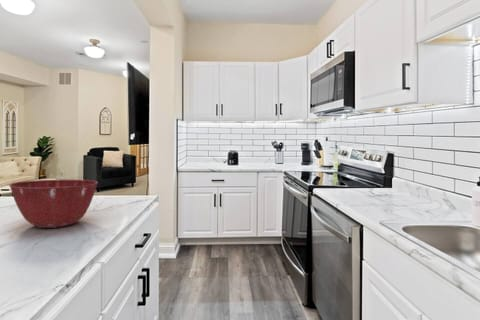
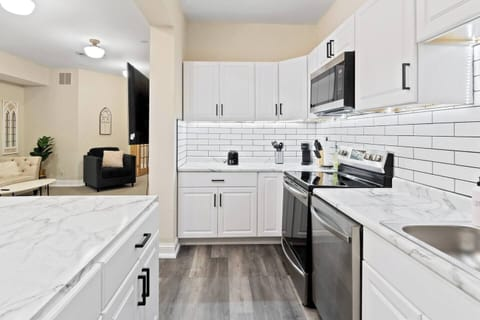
- mixing bowl [8,179,99,229]
